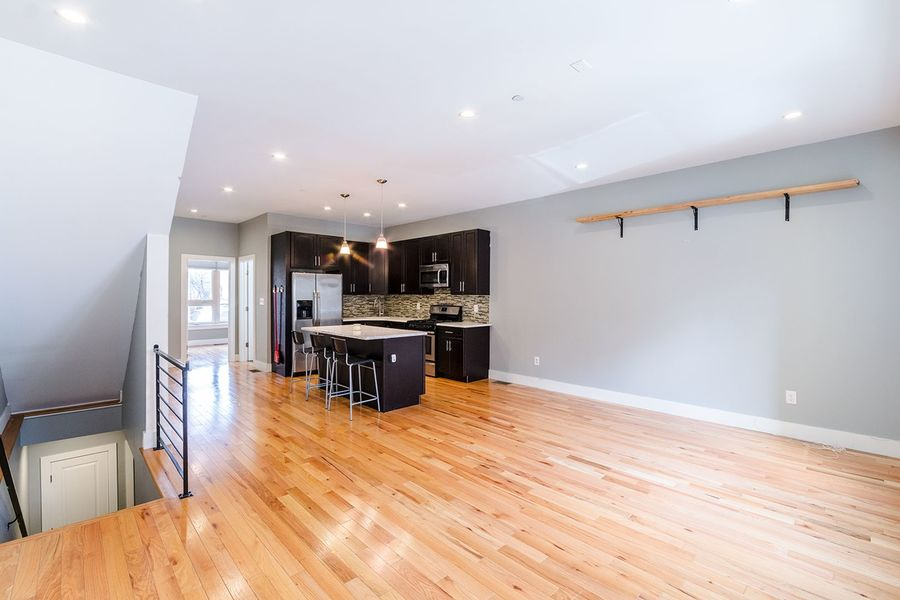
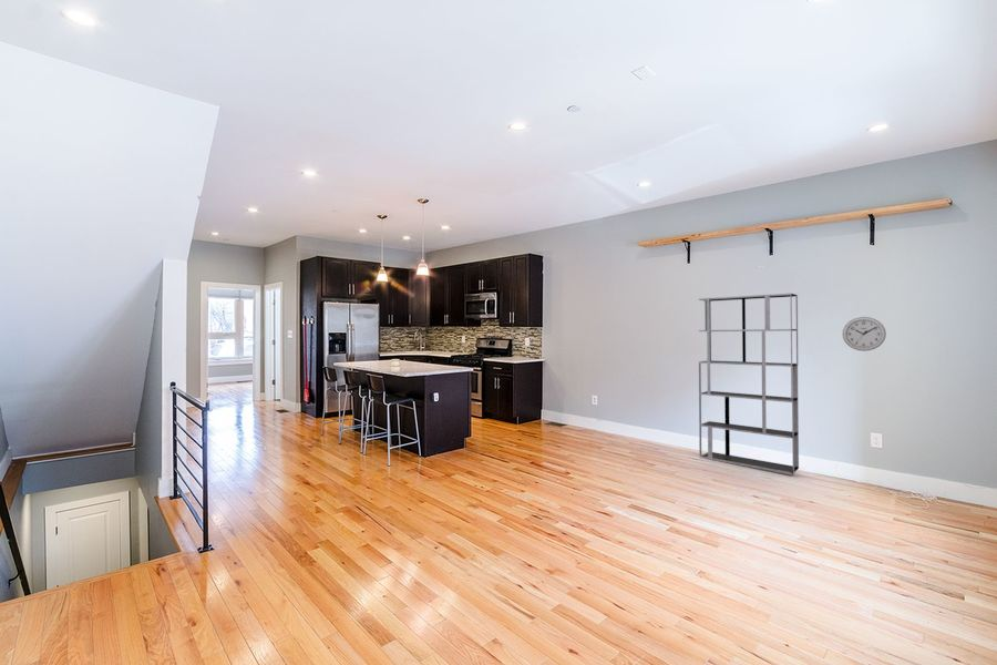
+ shelving unit [698,293,800,475]
+ wall clock [841,316,887,352]
